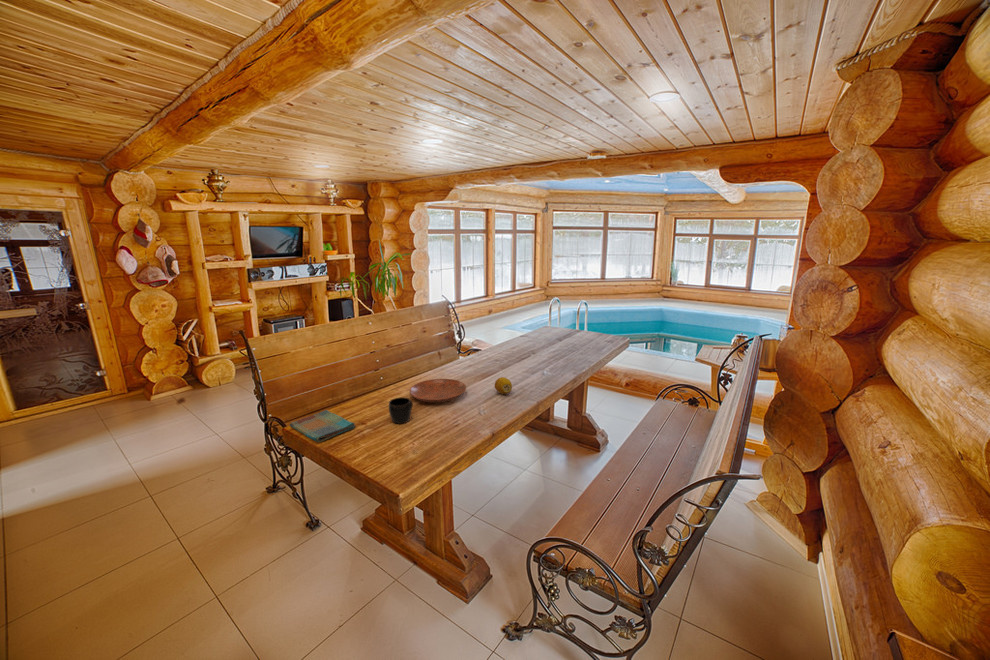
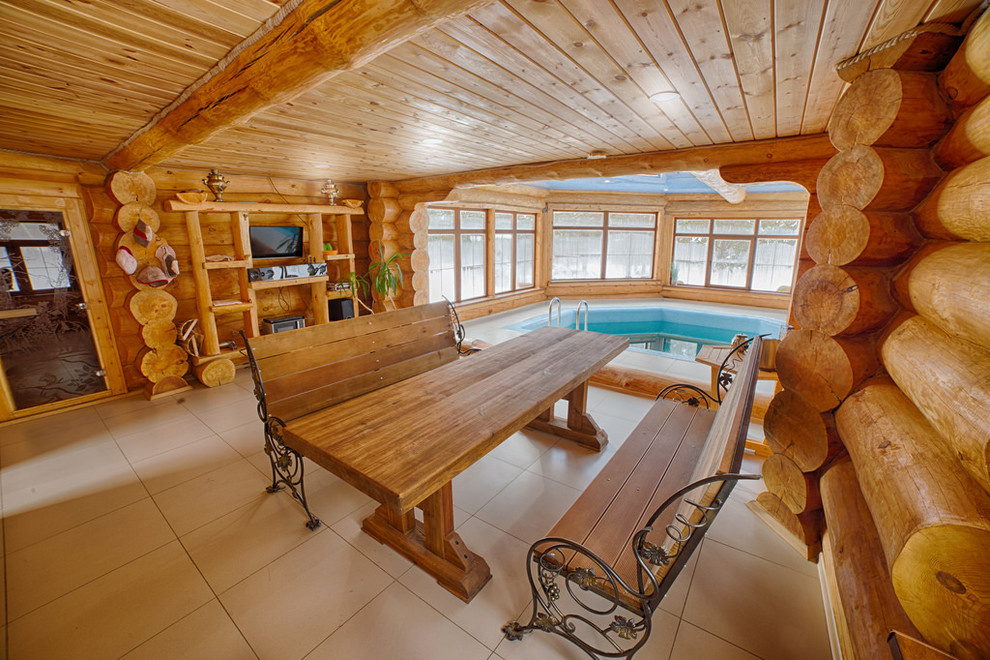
- bowl [409,378,467,404]
- fruit [494,376,513,395]
- dish towel [289,409,356,443]
- mug [388,396,414,425]
